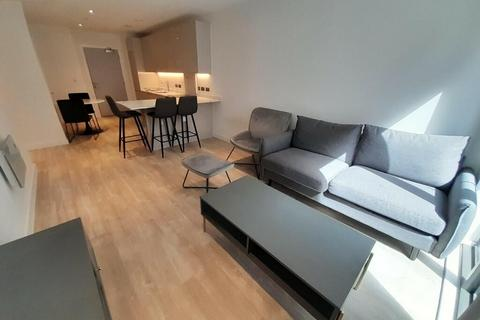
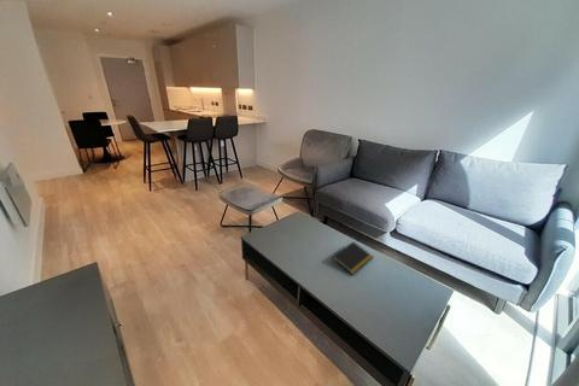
+ notepad [331,240,374,276]
